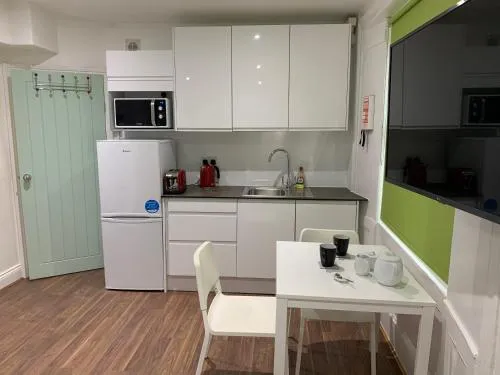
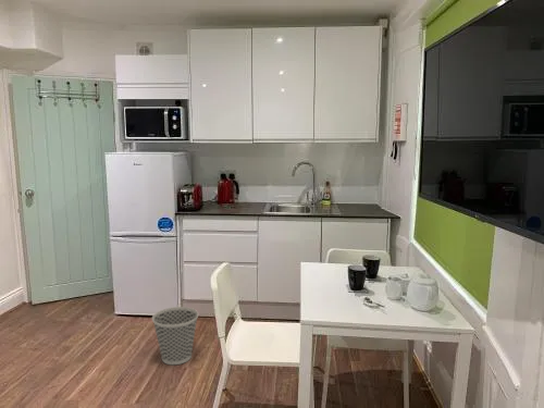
+ wastebasket [151,306,199,366]
